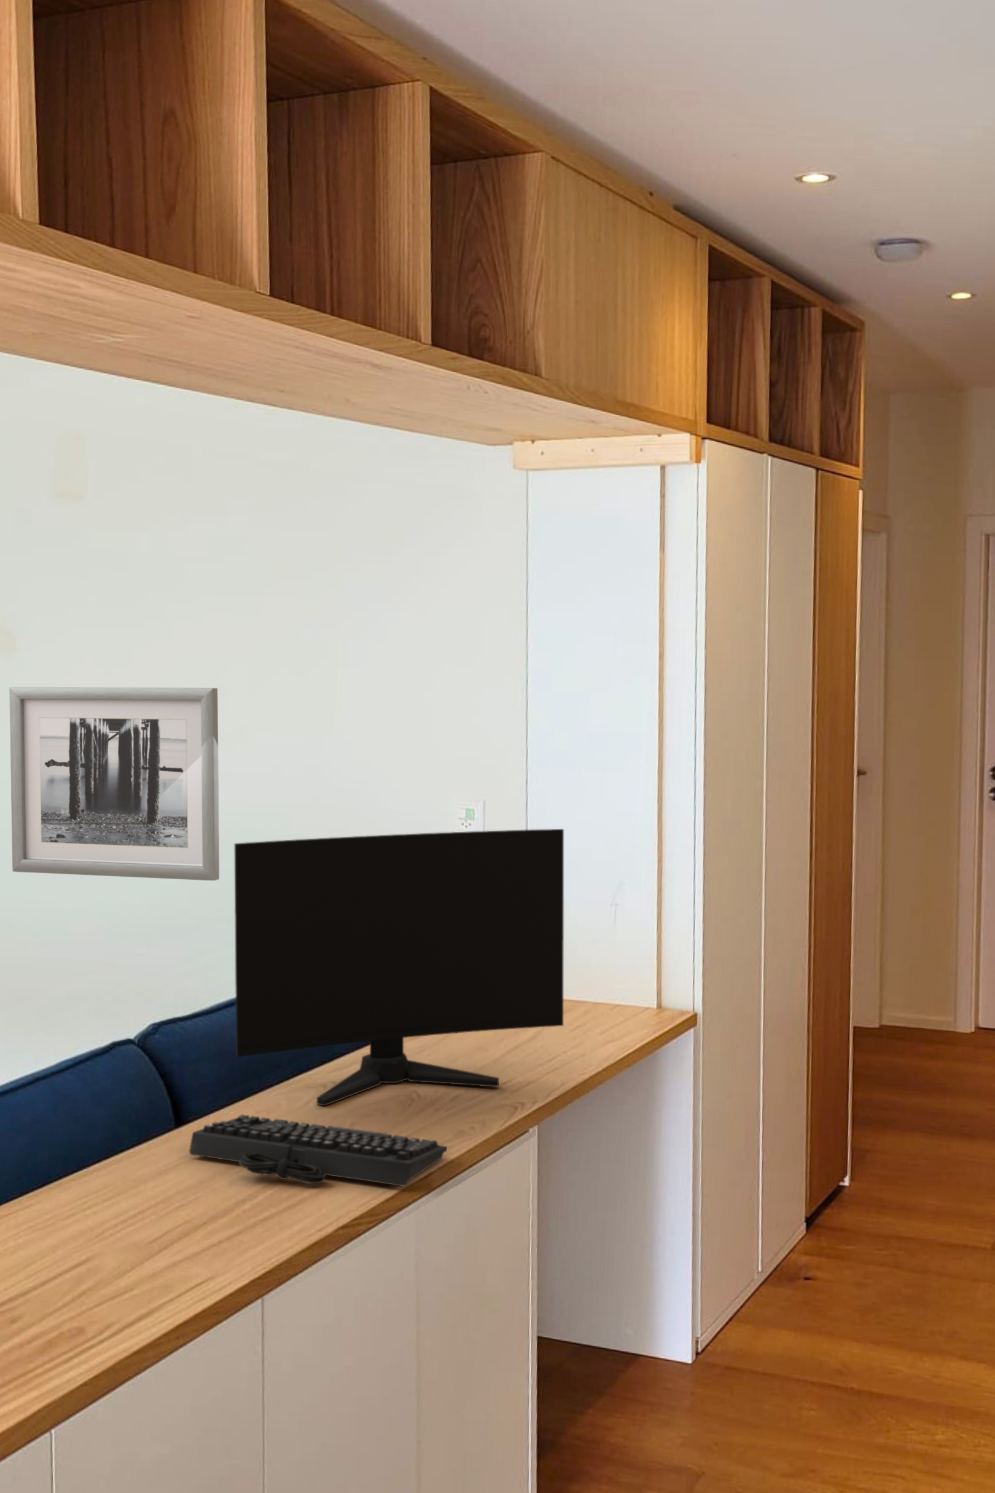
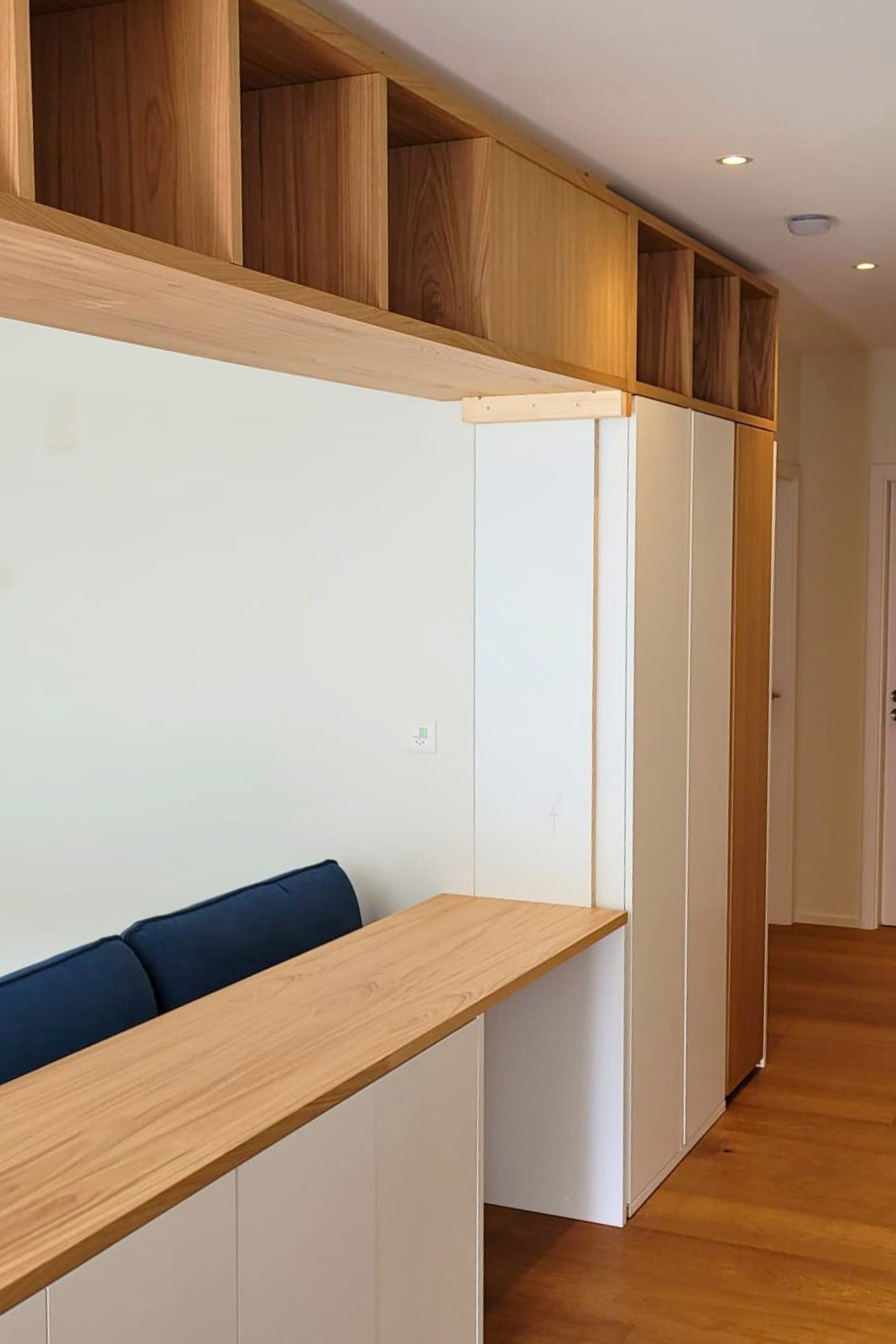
- keyboard [189,1114,448,1188]
- computer monitor [234,829,564,1106]
- wall art [9,687,220,881]
